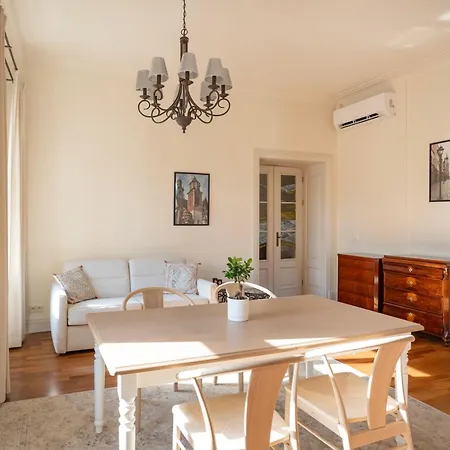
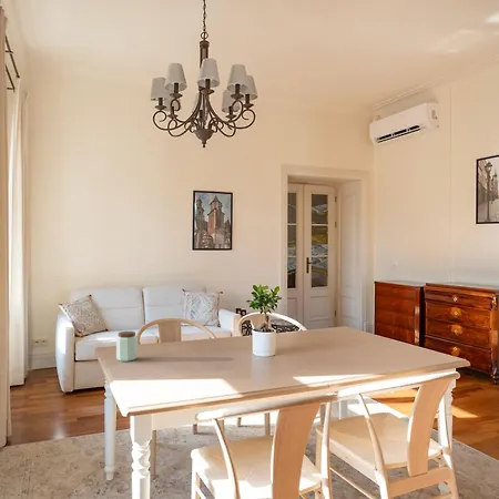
+ peanut butter [115,330,139,363]
